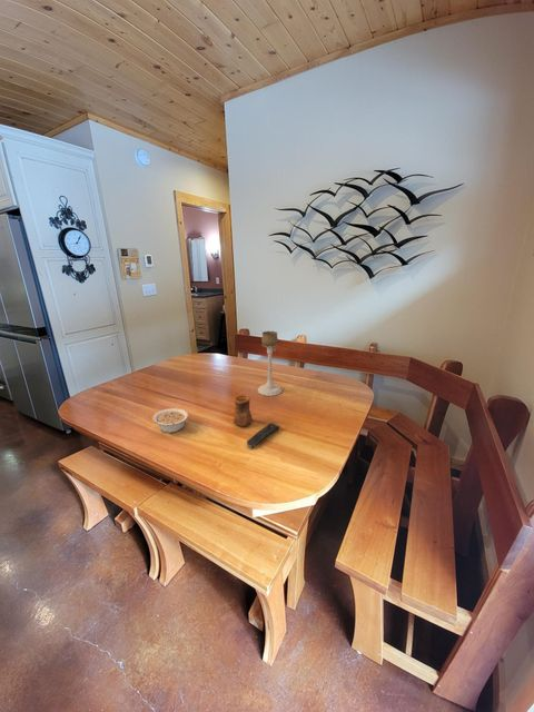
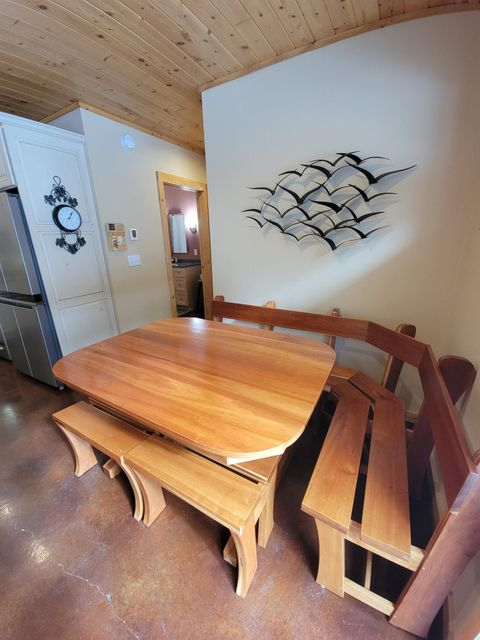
- candle holder [257,330,283,397]
- cup [233,394,254,428]
- legume [152,407,189,434]
- remote control [246,422,281,448]
